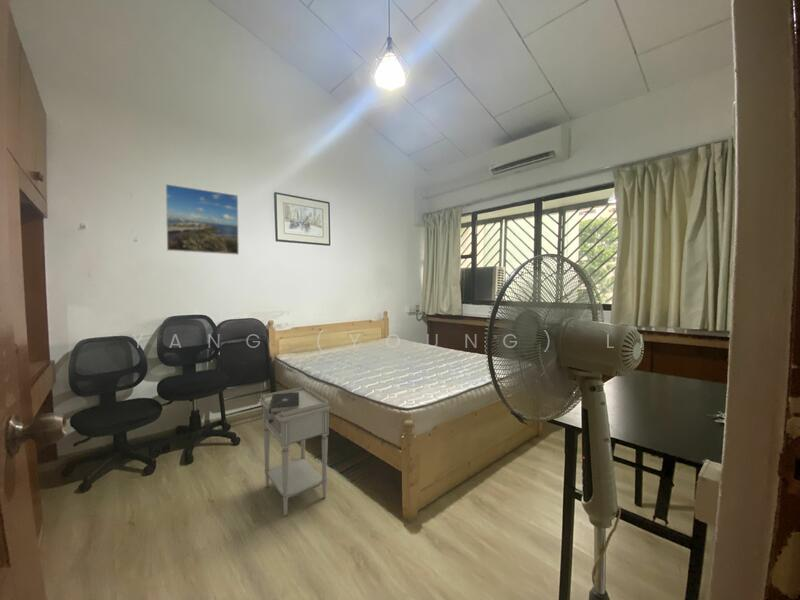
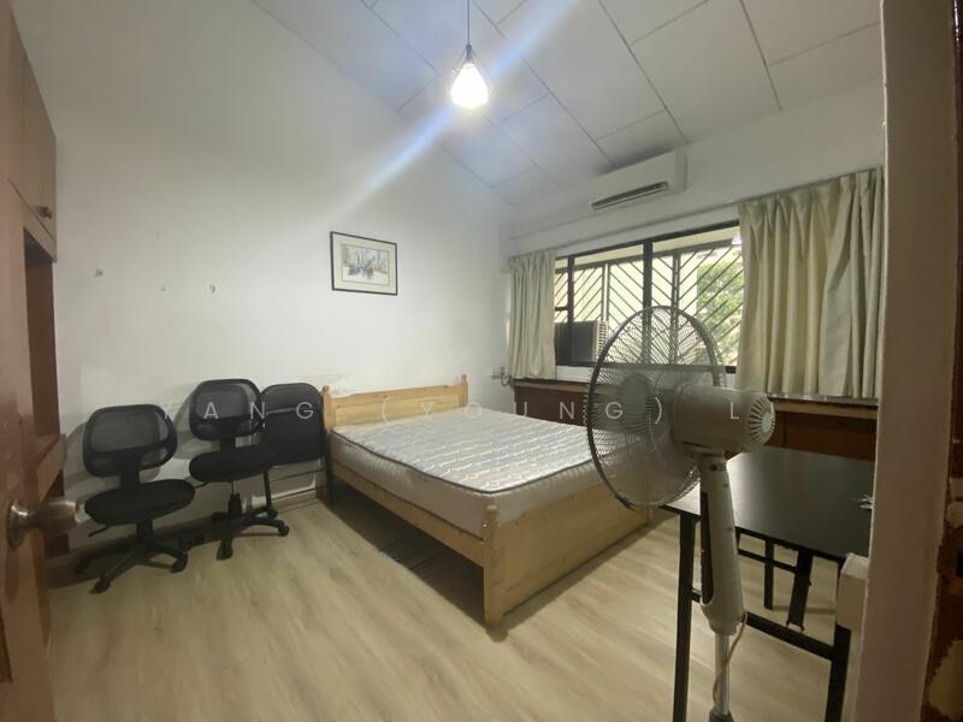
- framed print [165,183,240,256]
- book [269,392,299,413]
- nightstand [258,386,332,517]
